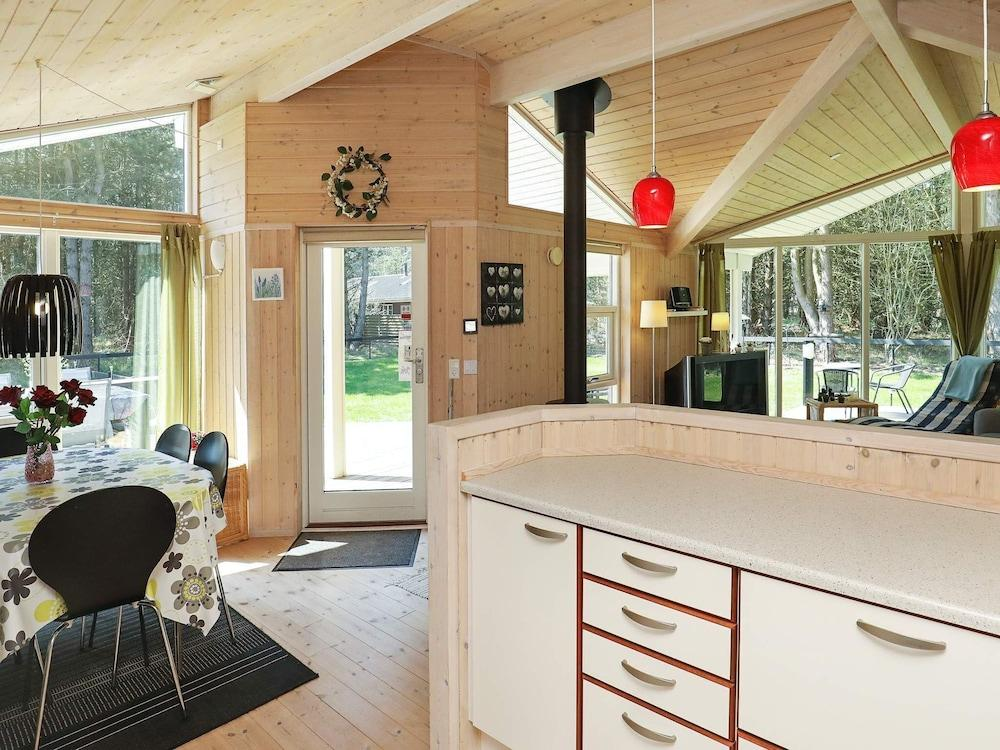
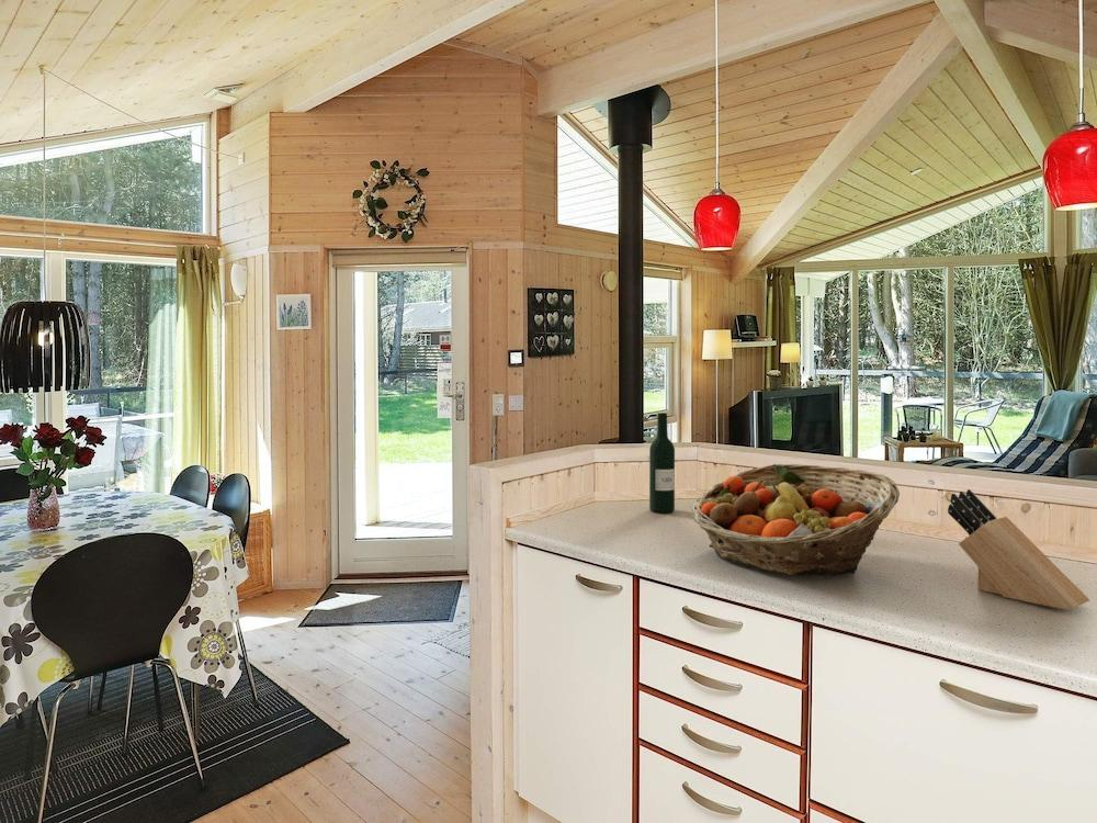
+ fruit basket [690,463,901,576]
+ knife block [947,488,1090,611]
+ wine bottle [648,413,676,514]
